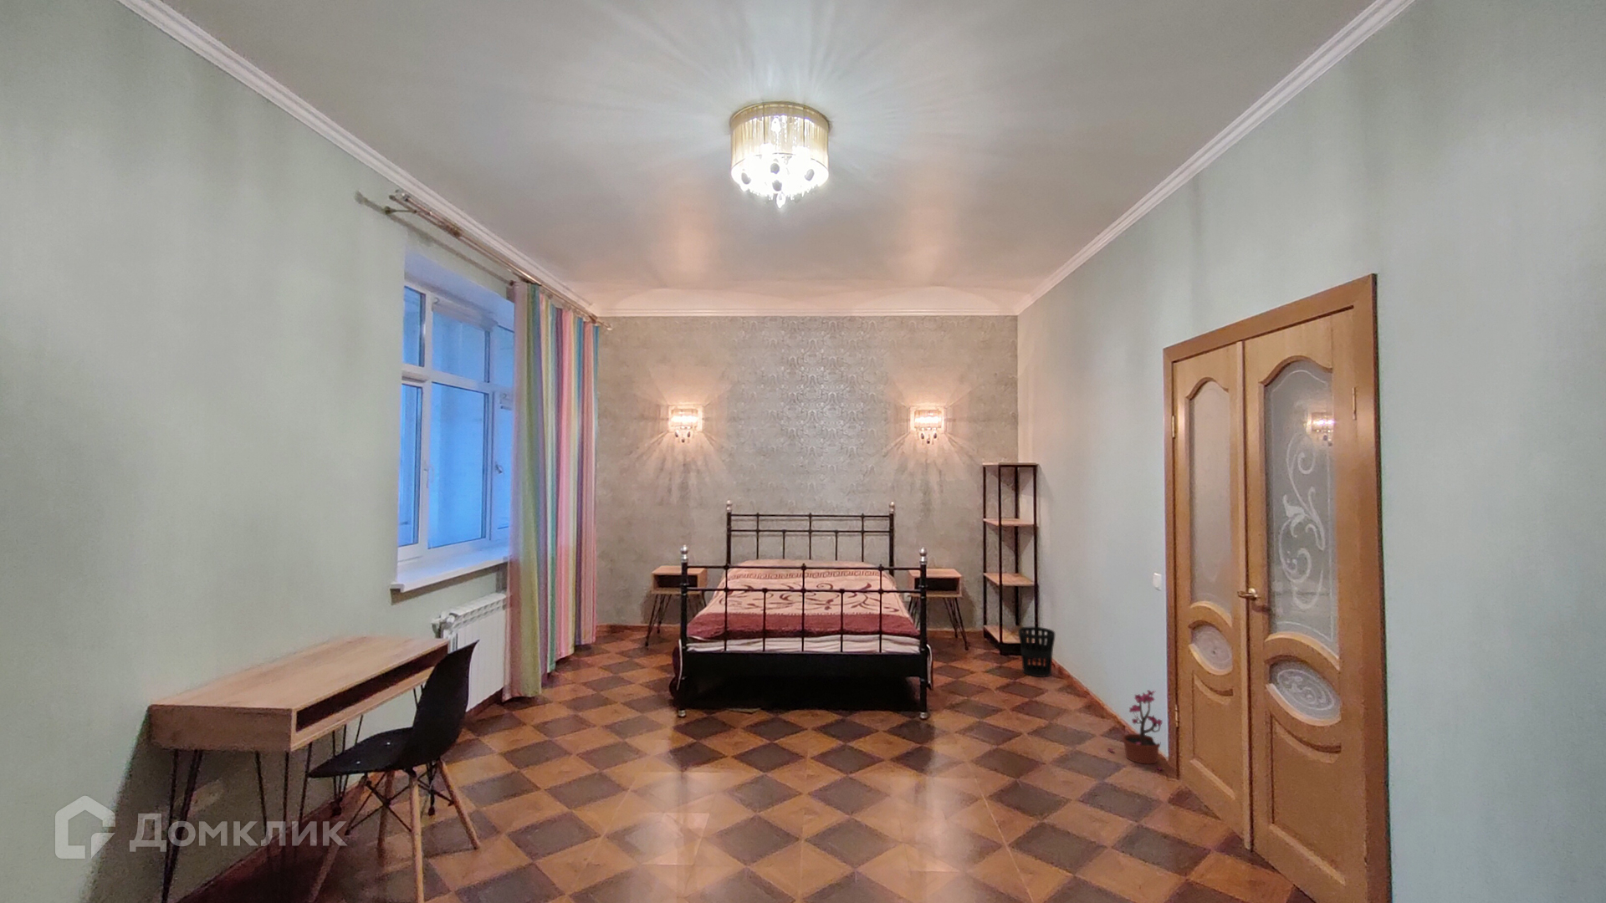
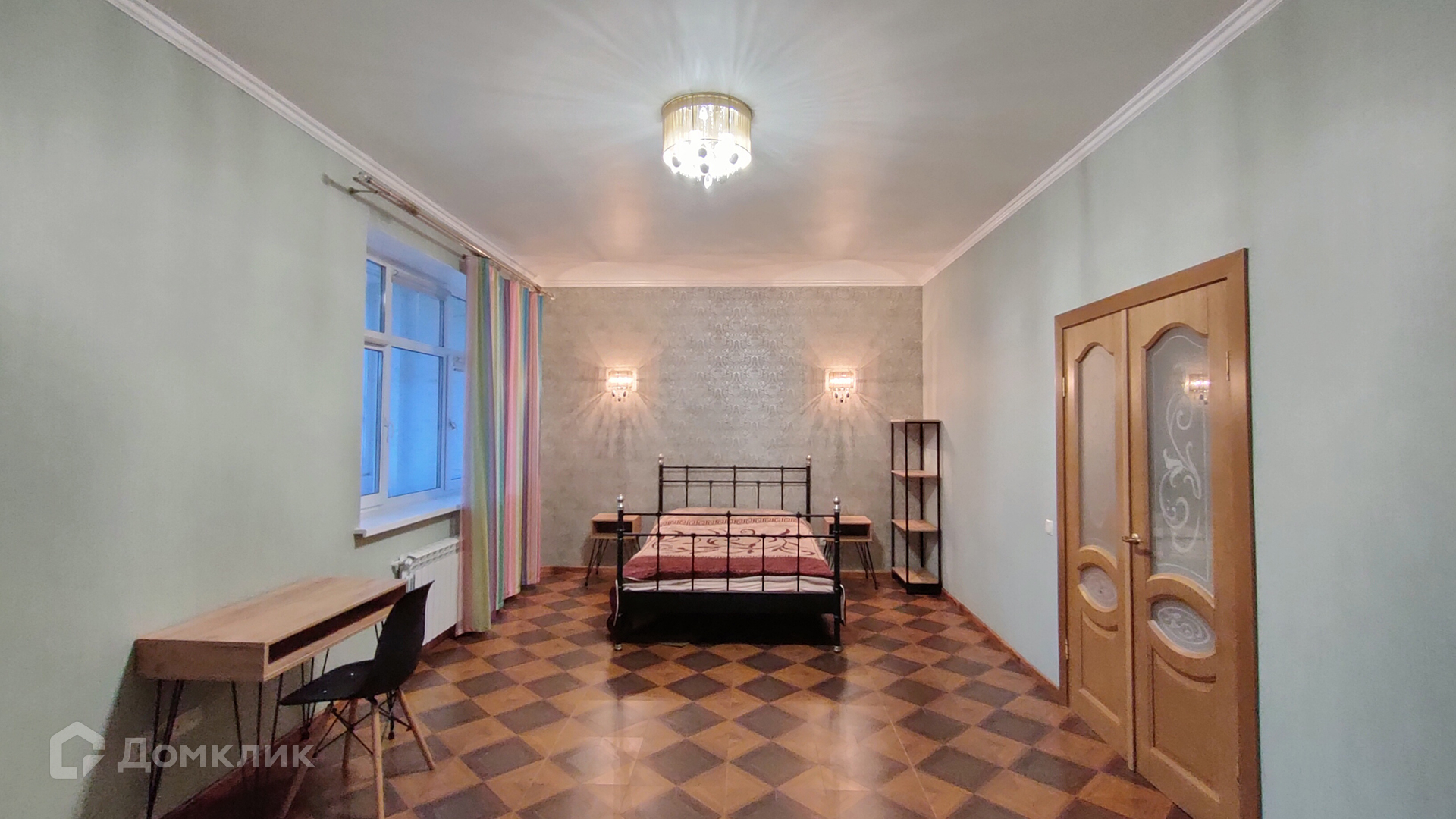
- potted plant [1106,689,1164,772]
- wastebasket [1017,626,1056,678]
